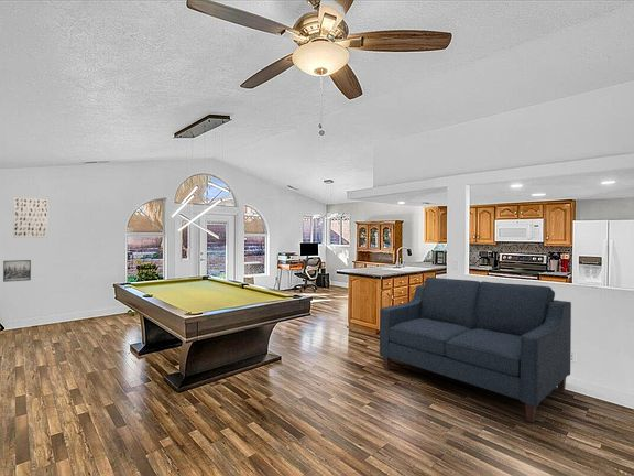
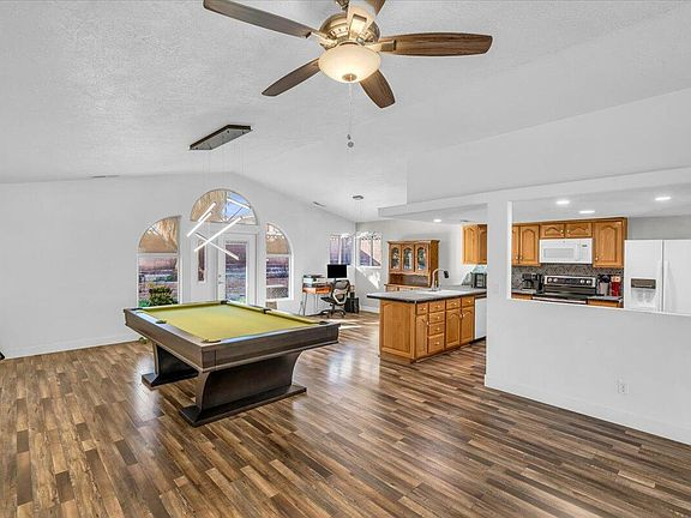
- wall art [2,259,32,283]
- sofa [379,275,572,423]
- wall art [12,196,50,239]
